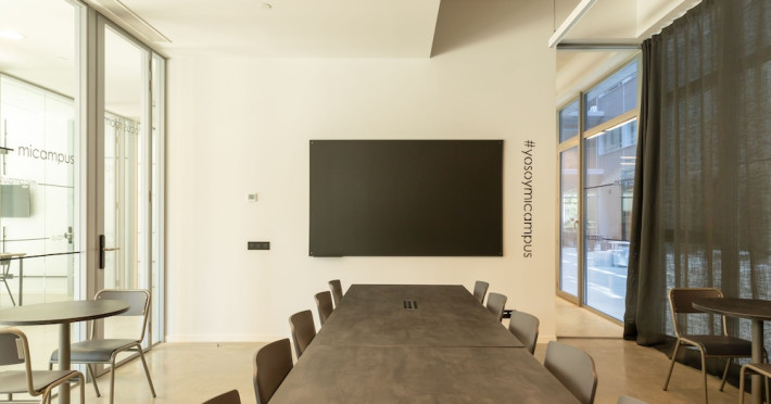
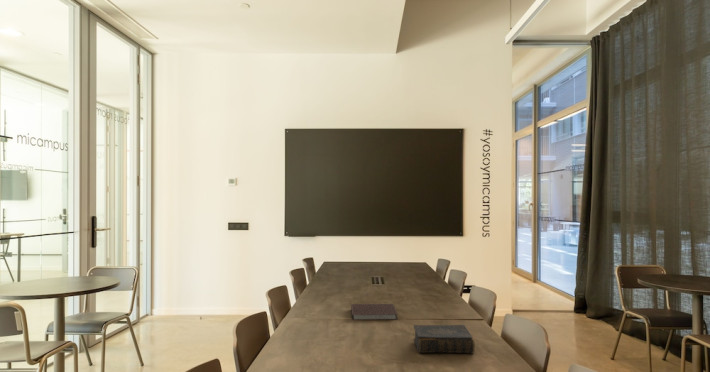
+ book [412,324,476,355]
+ notebook [350,303,399,321]
